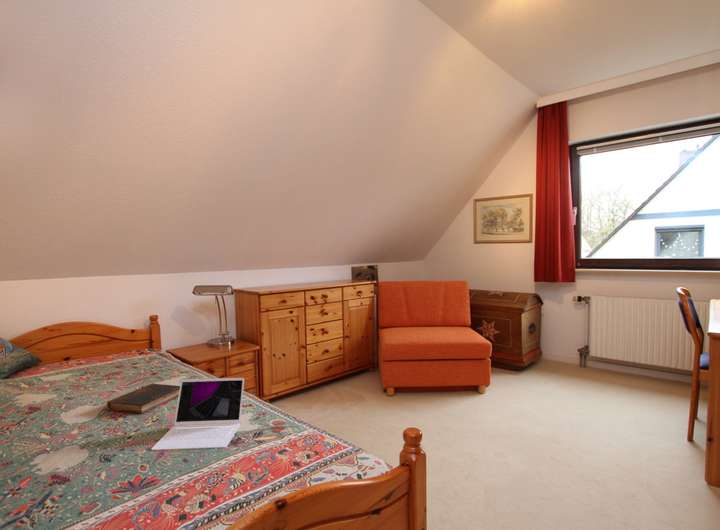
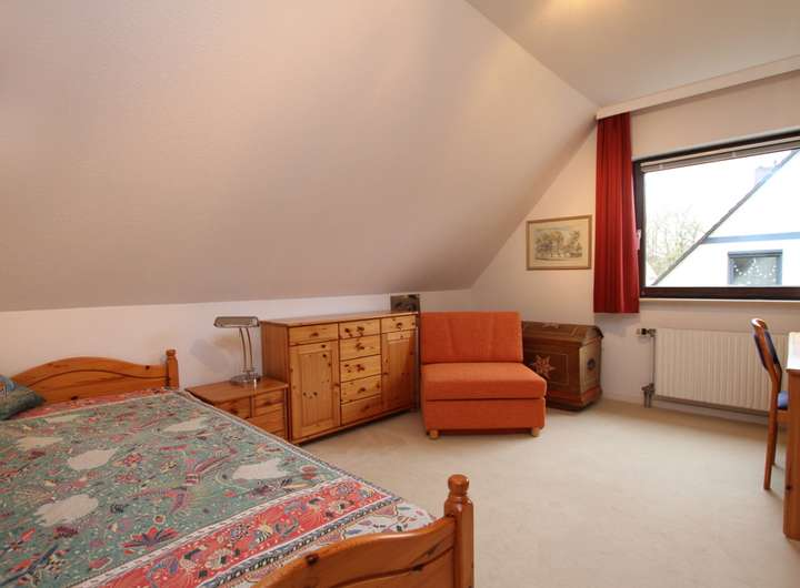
- laptop [150,377,245,451]
- book [106,383,180,415]
